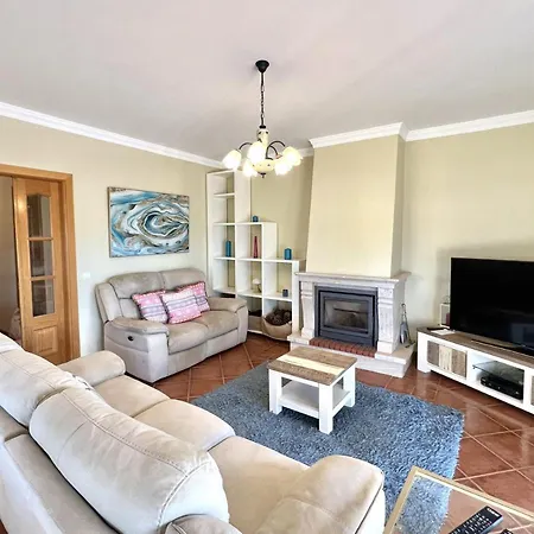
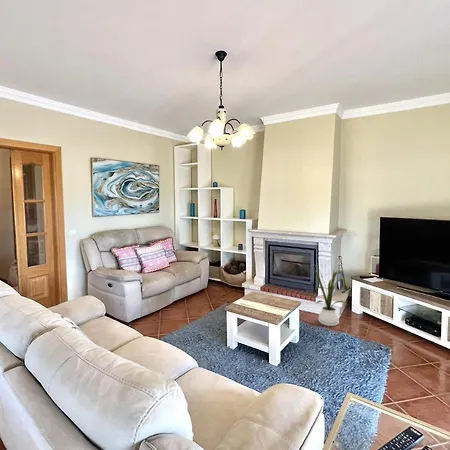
+ house plant [308,261,348,327]
